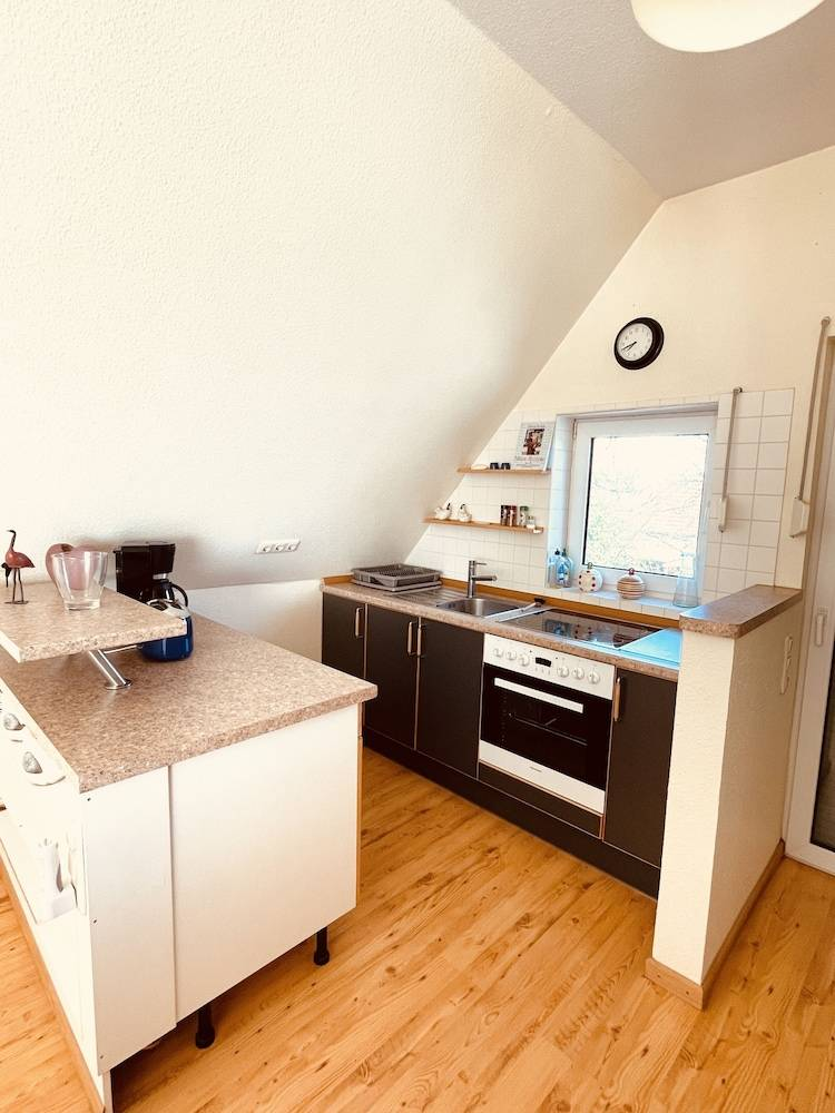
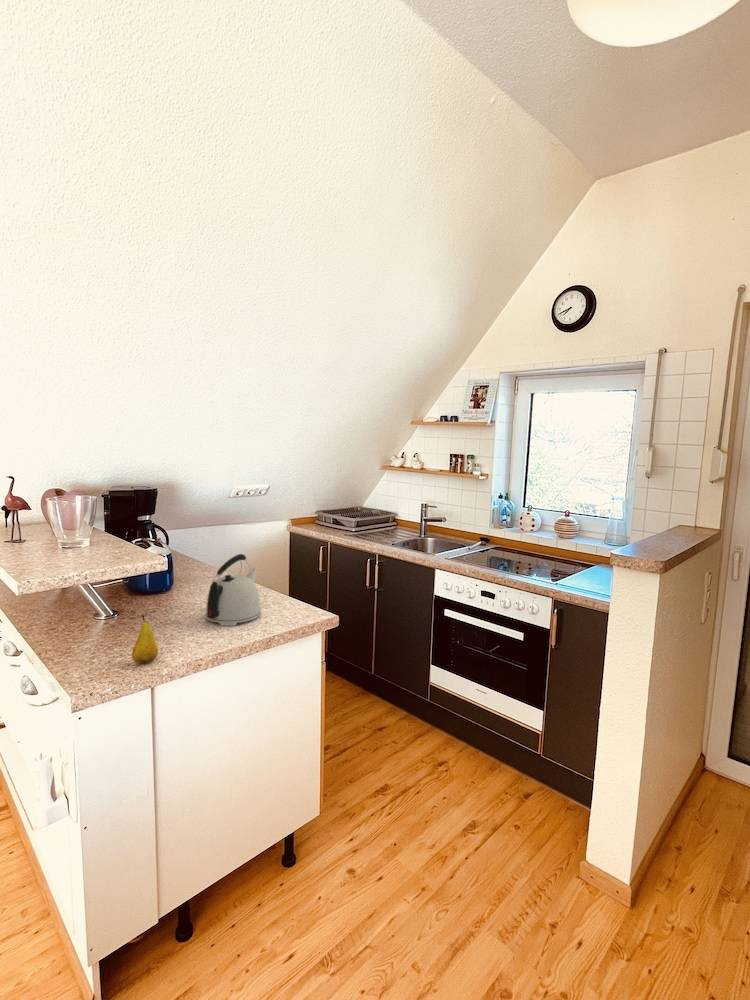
+ fruit [131,614,159,664]
+ kettle [204,553,262,627]
